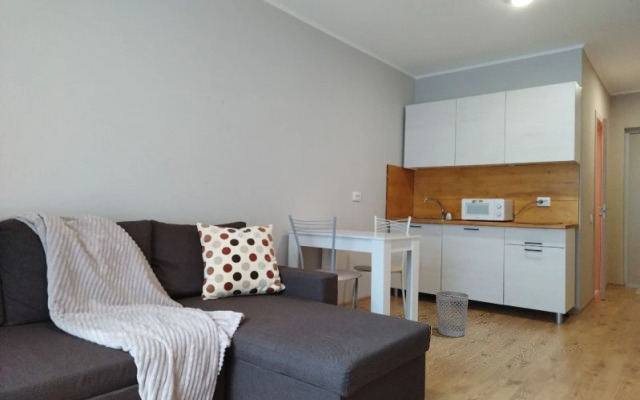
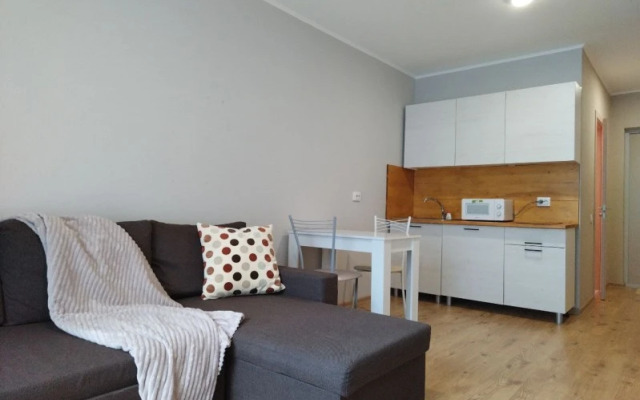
- wastebasket [435,290,470,338]
